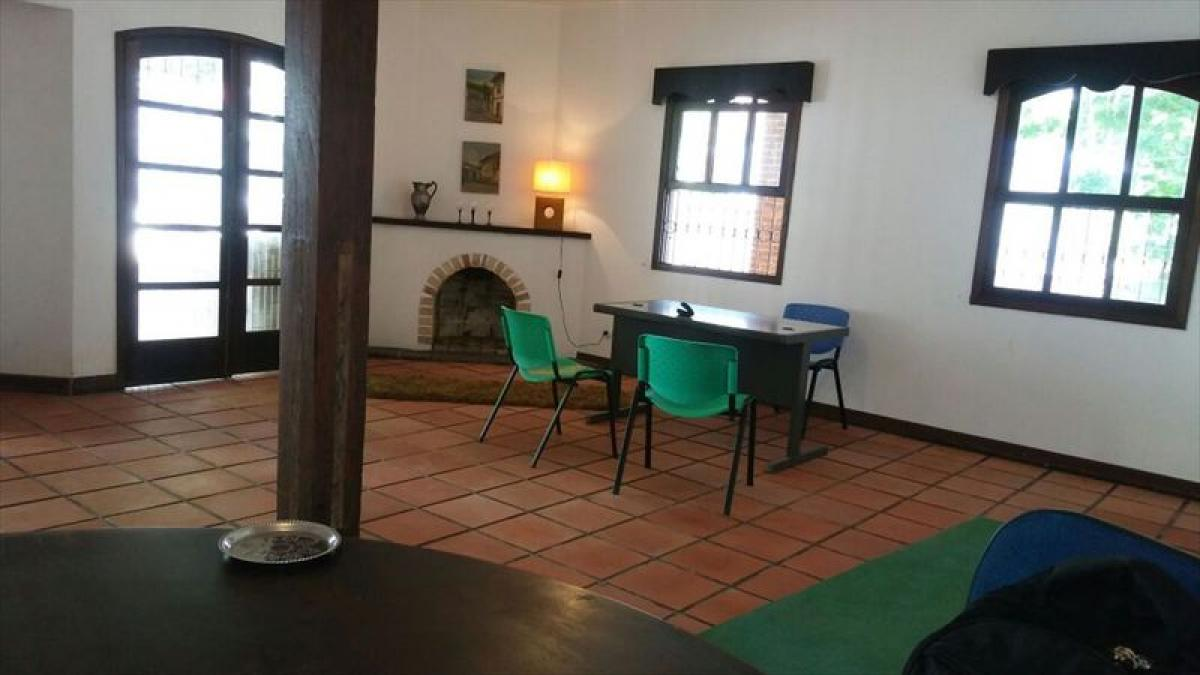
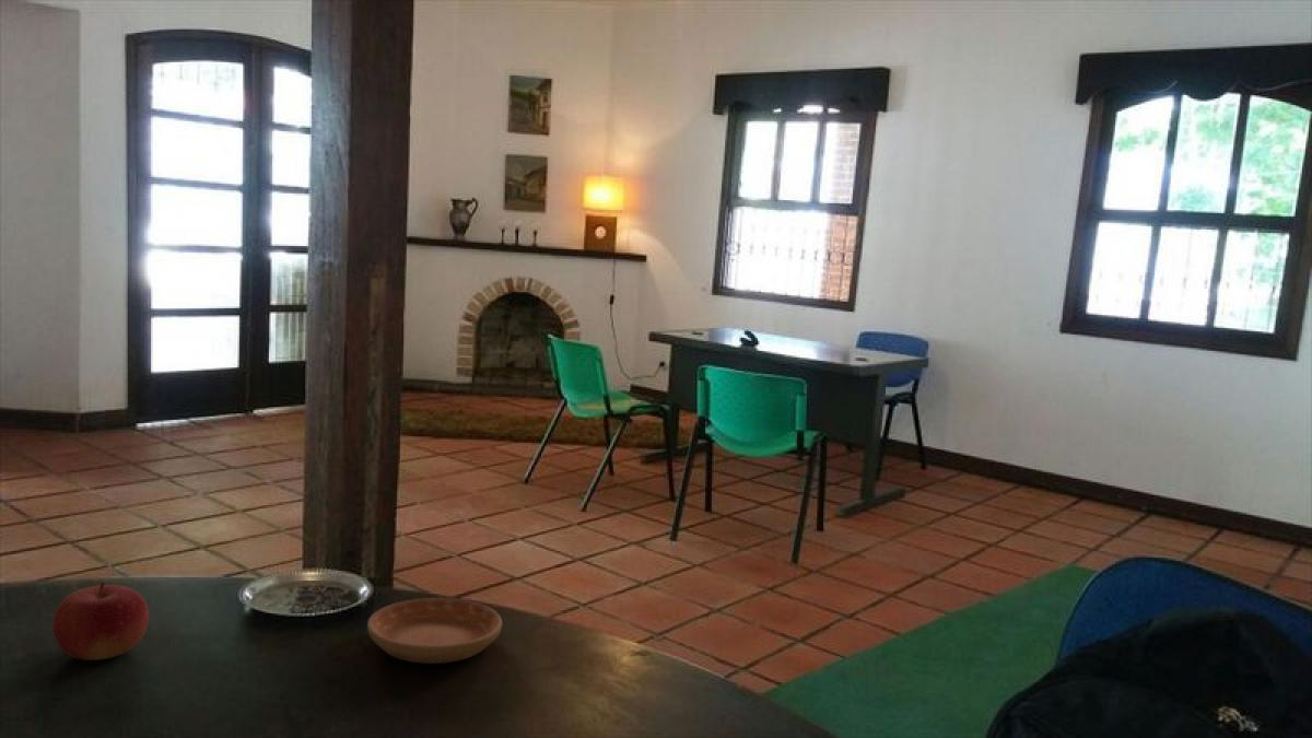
+ fruit [51,581,150,661]
+ saucer [366,597,503,665]
